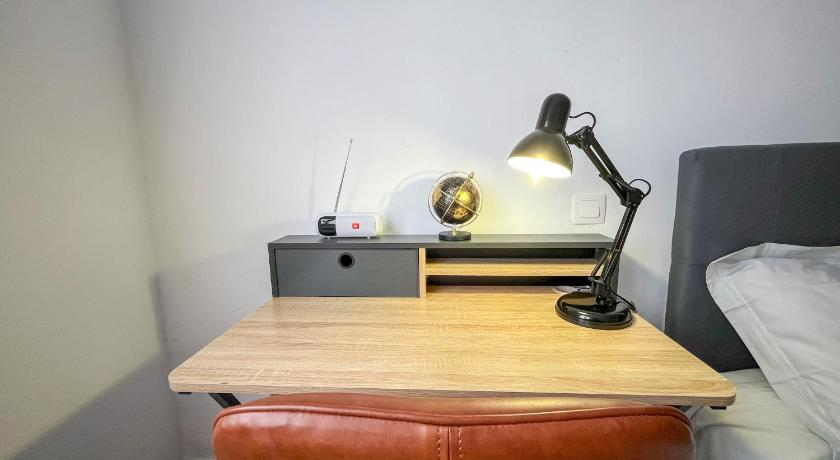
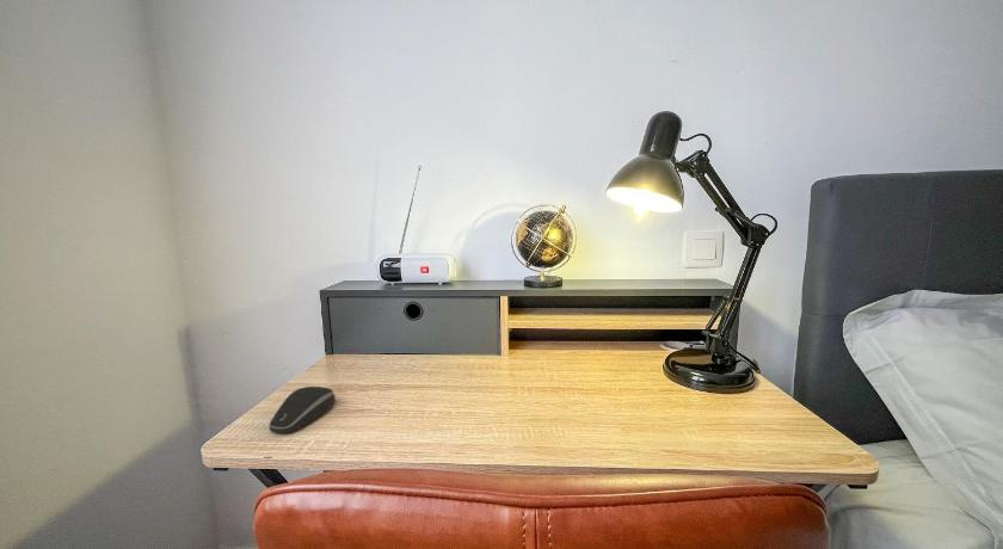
+ computer mouse [269,385,337,434]
